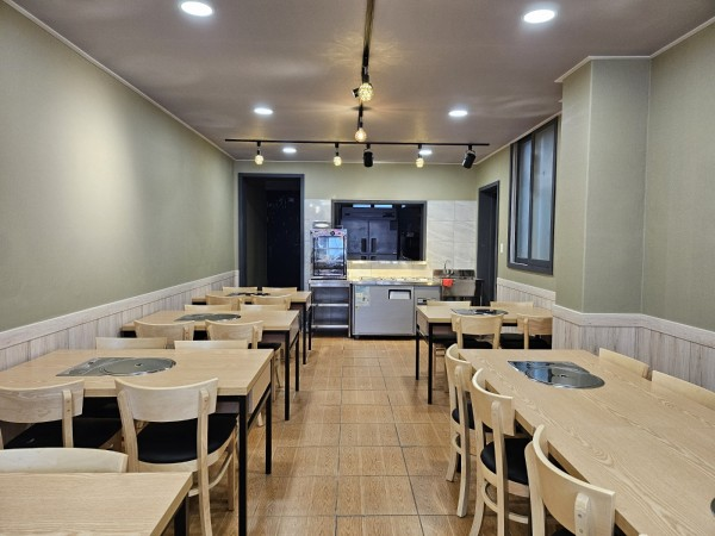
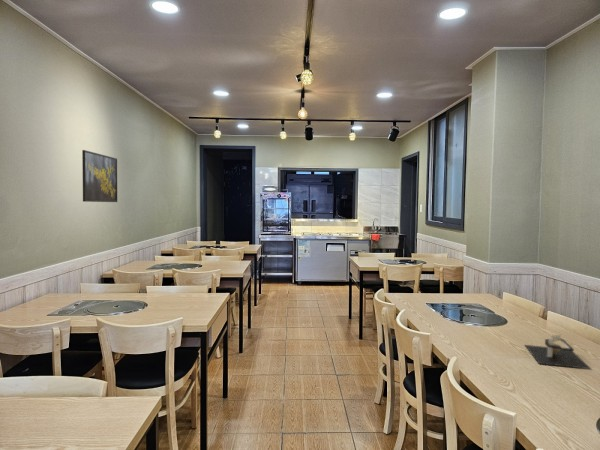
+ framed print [81,149,118,203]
+ napkin holder [524,334,592,370]
